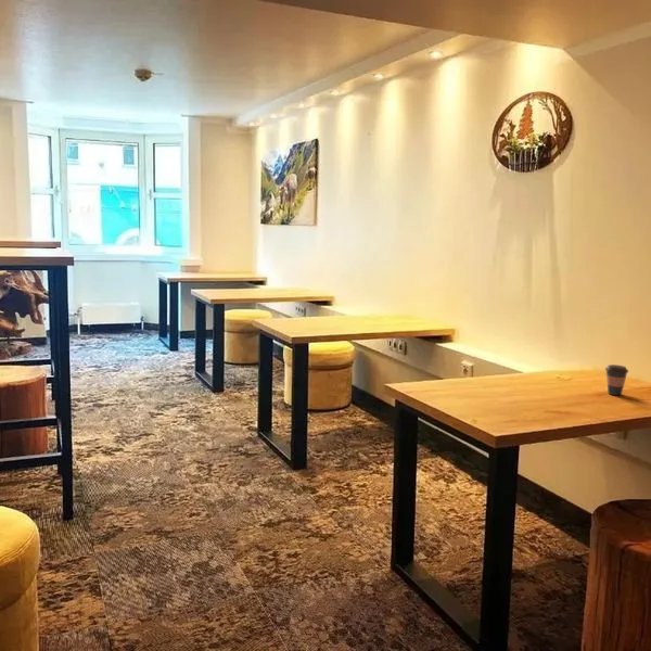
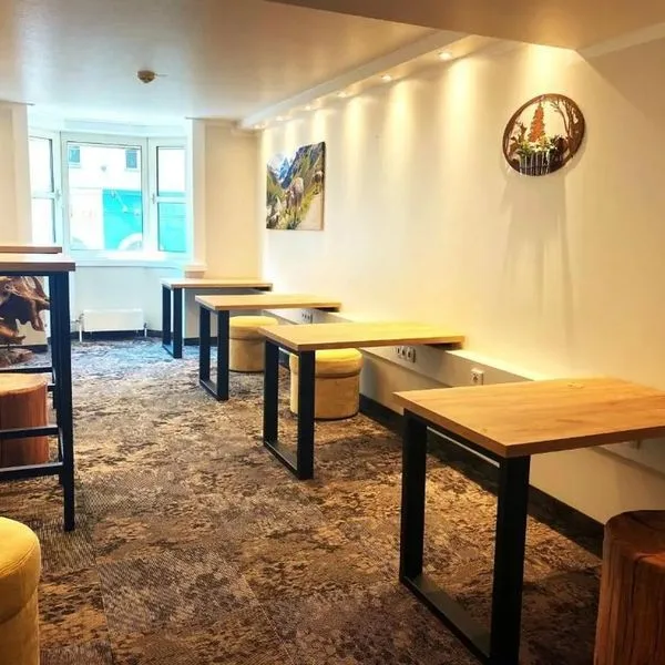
- coffee cup [604,363,629,396]
